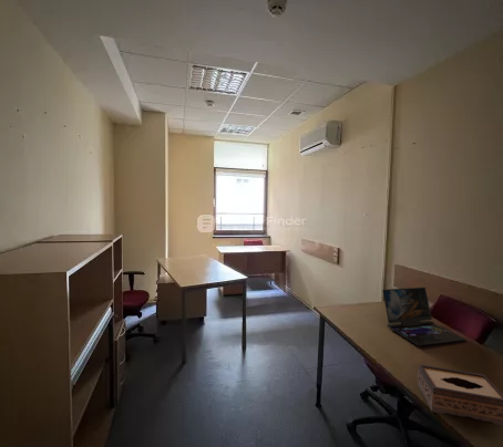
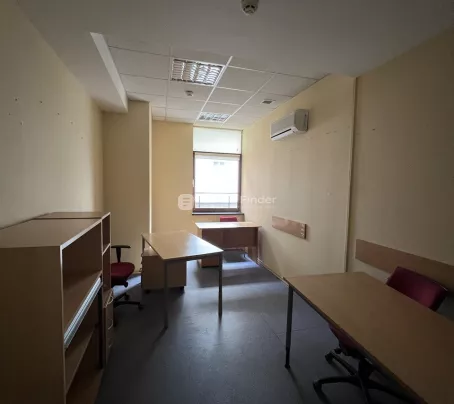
- laptop [381,287,468,346]
- tissue box [417,364,503,427]
